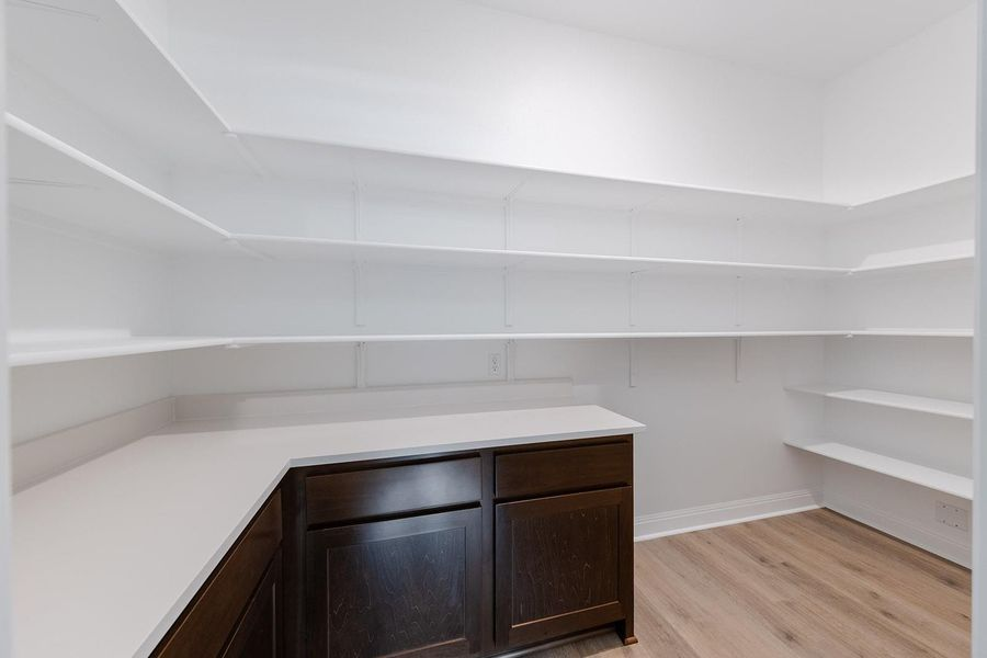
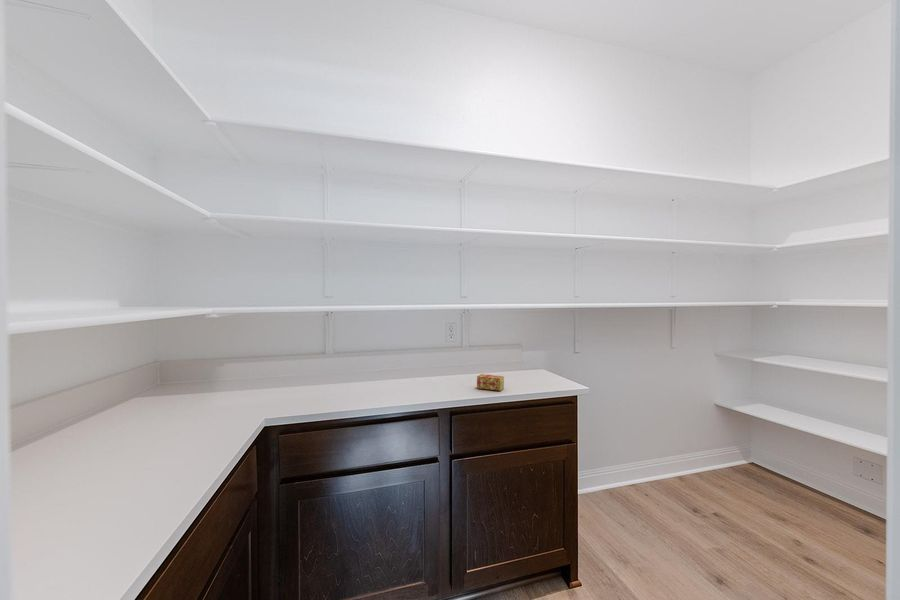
+ tea box [476,373,505,392]
